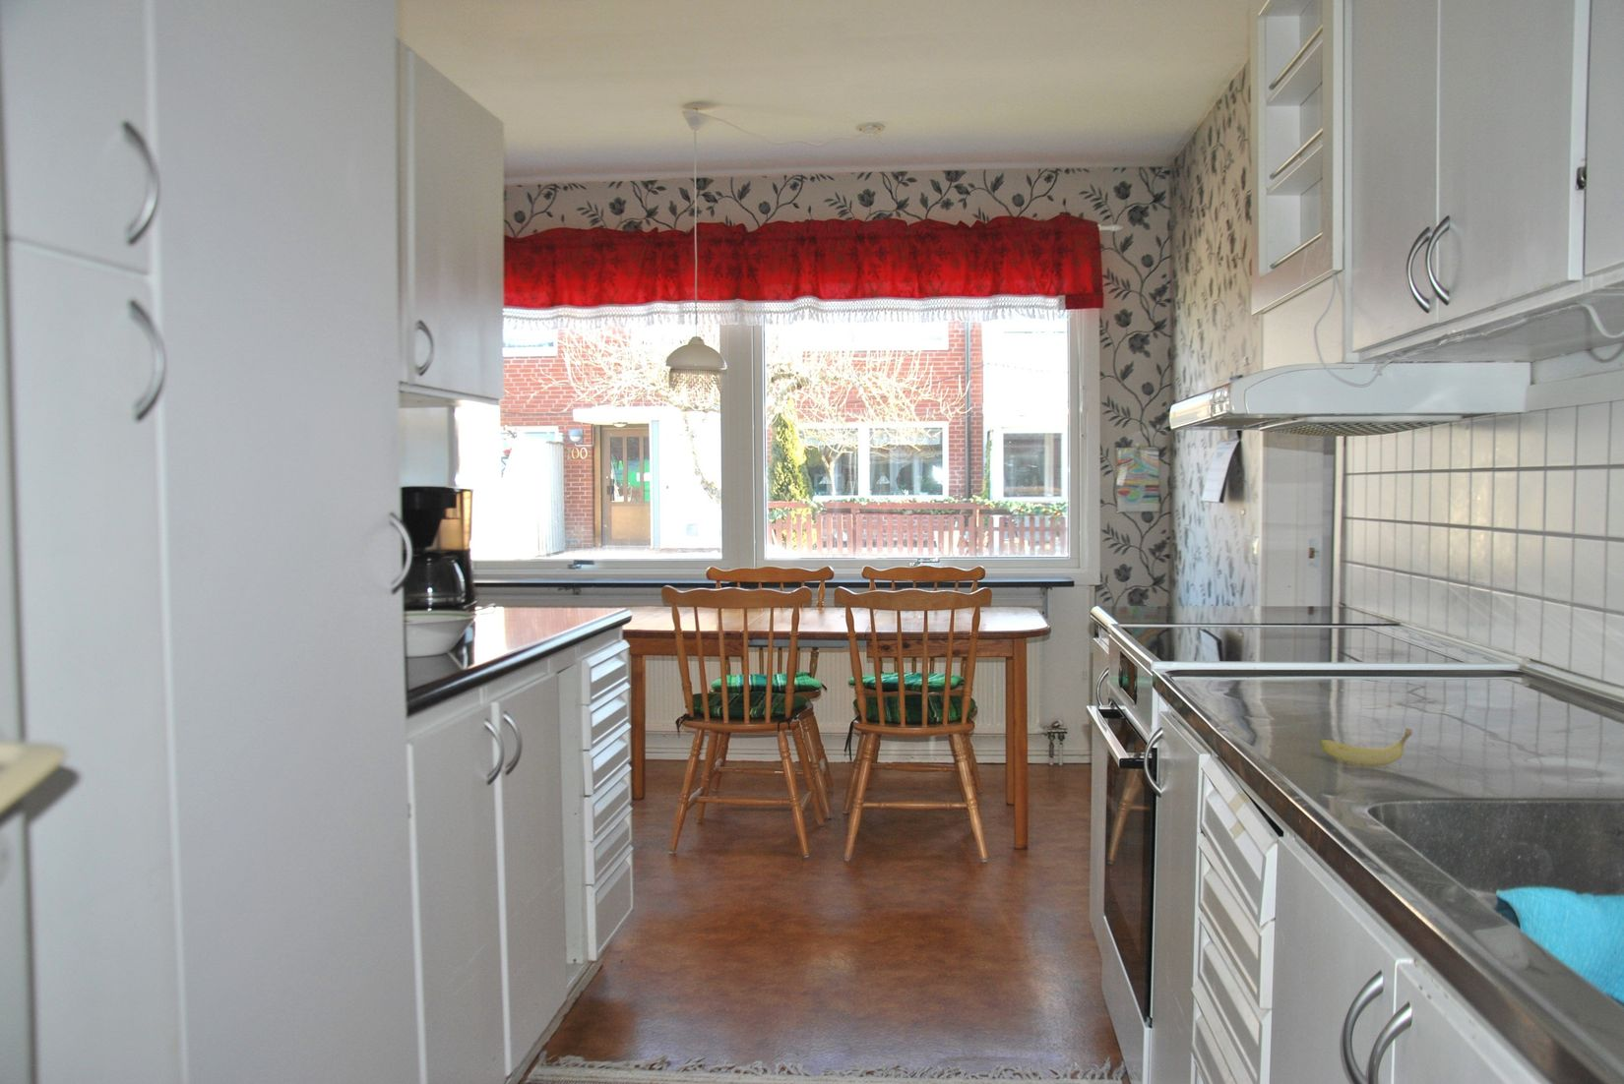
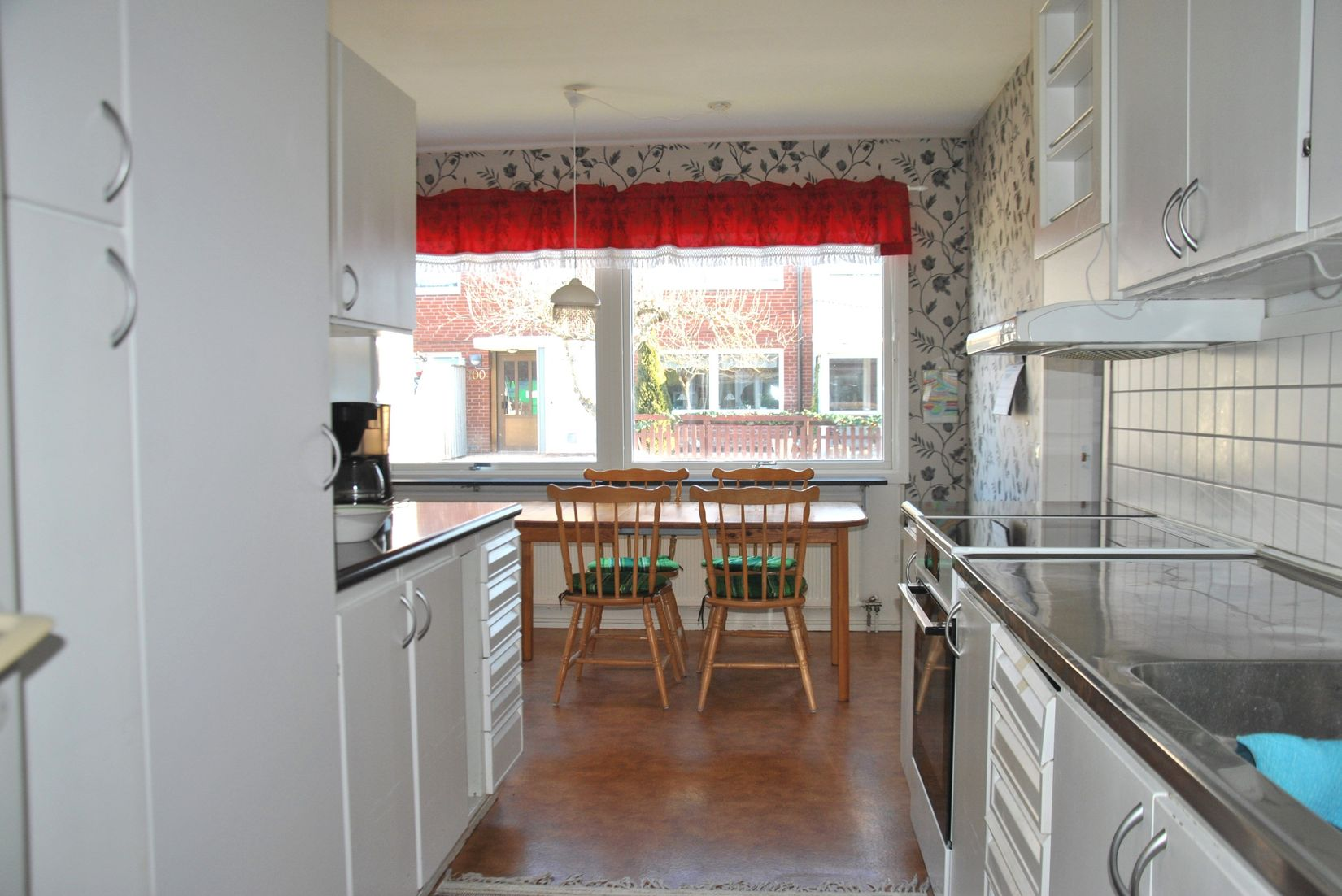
- banana [1319,728,1413,766]
